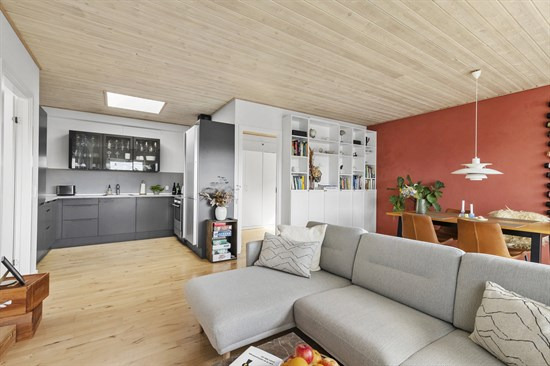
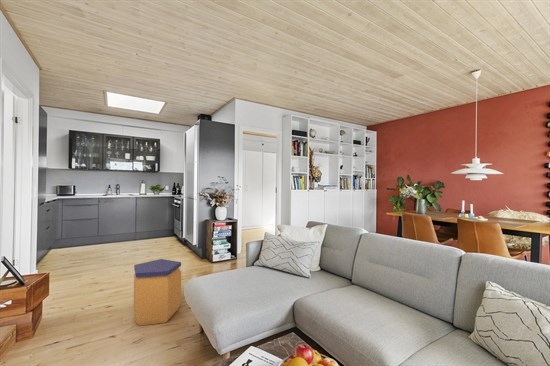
+ trash can [133,258,182,327]
